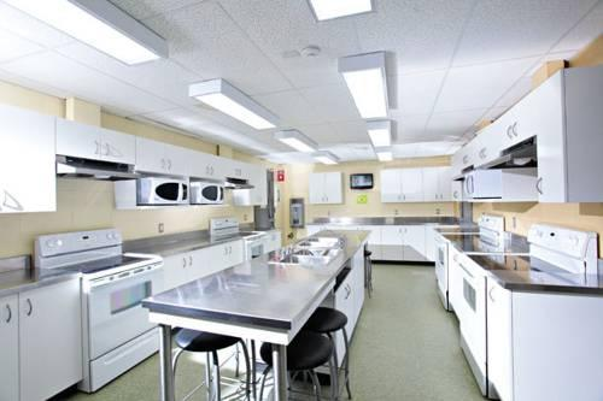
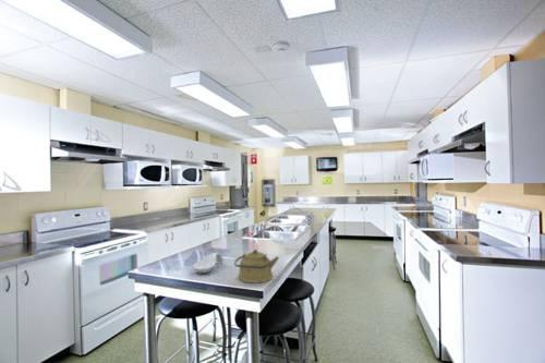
+ kettle [233,249,280,285]
+ spoon rest [192,252,225,274]
